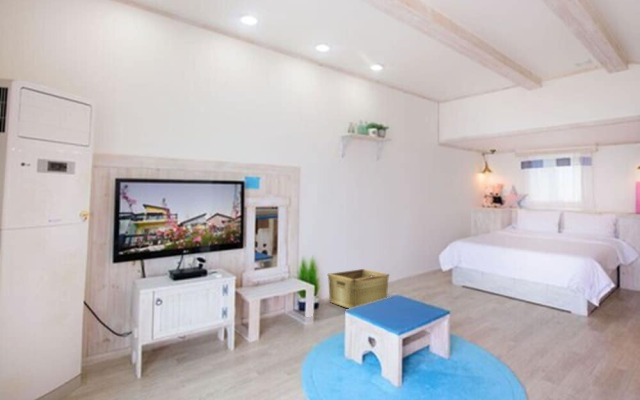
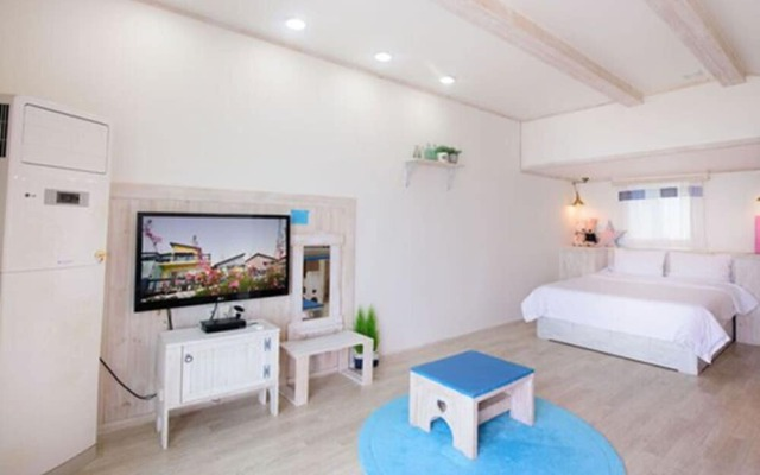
- hamper [327,268,390,309]
